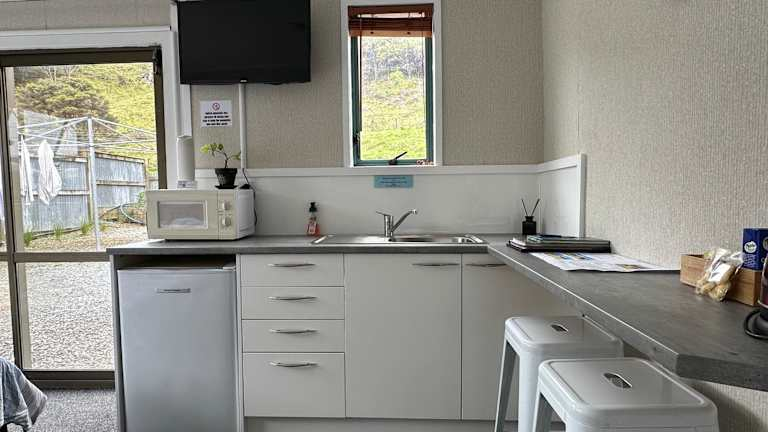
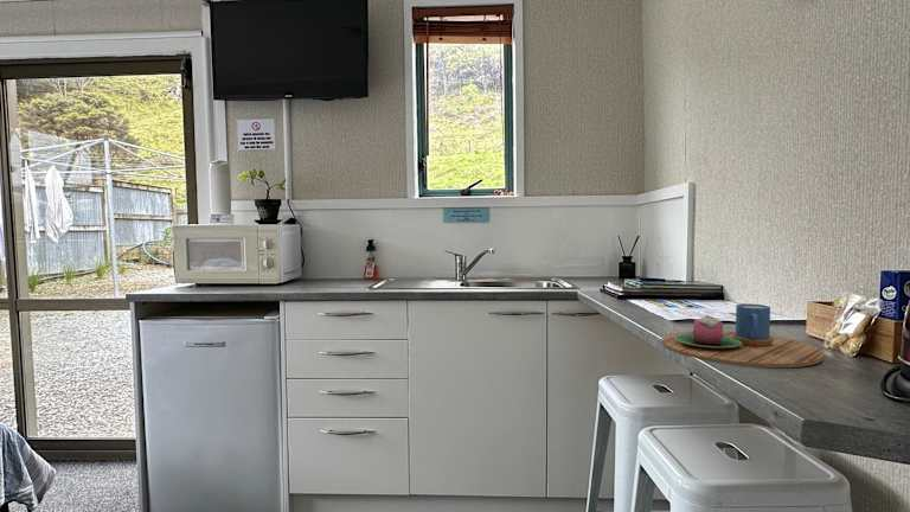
+ mug [661,302,825,369]
